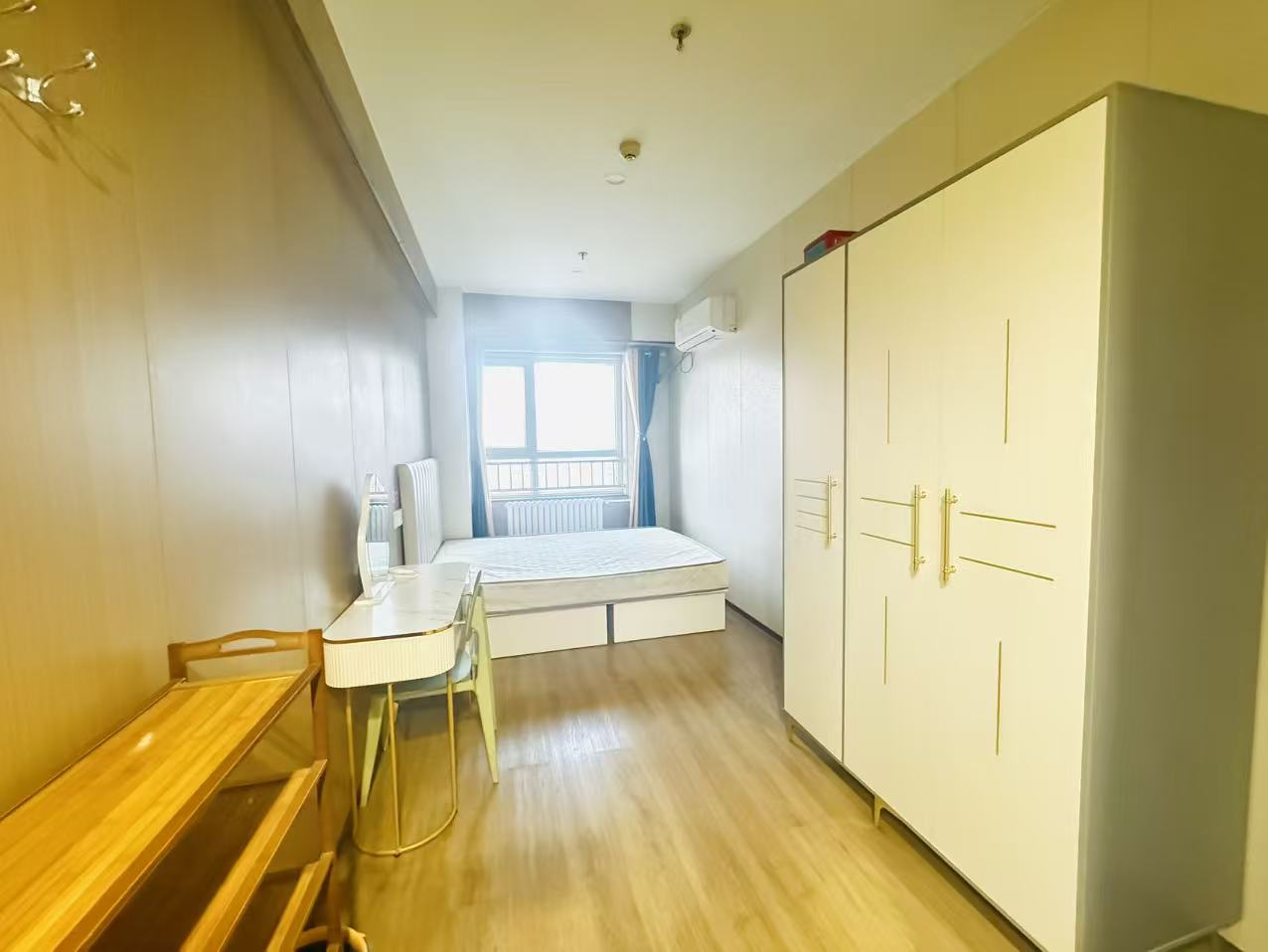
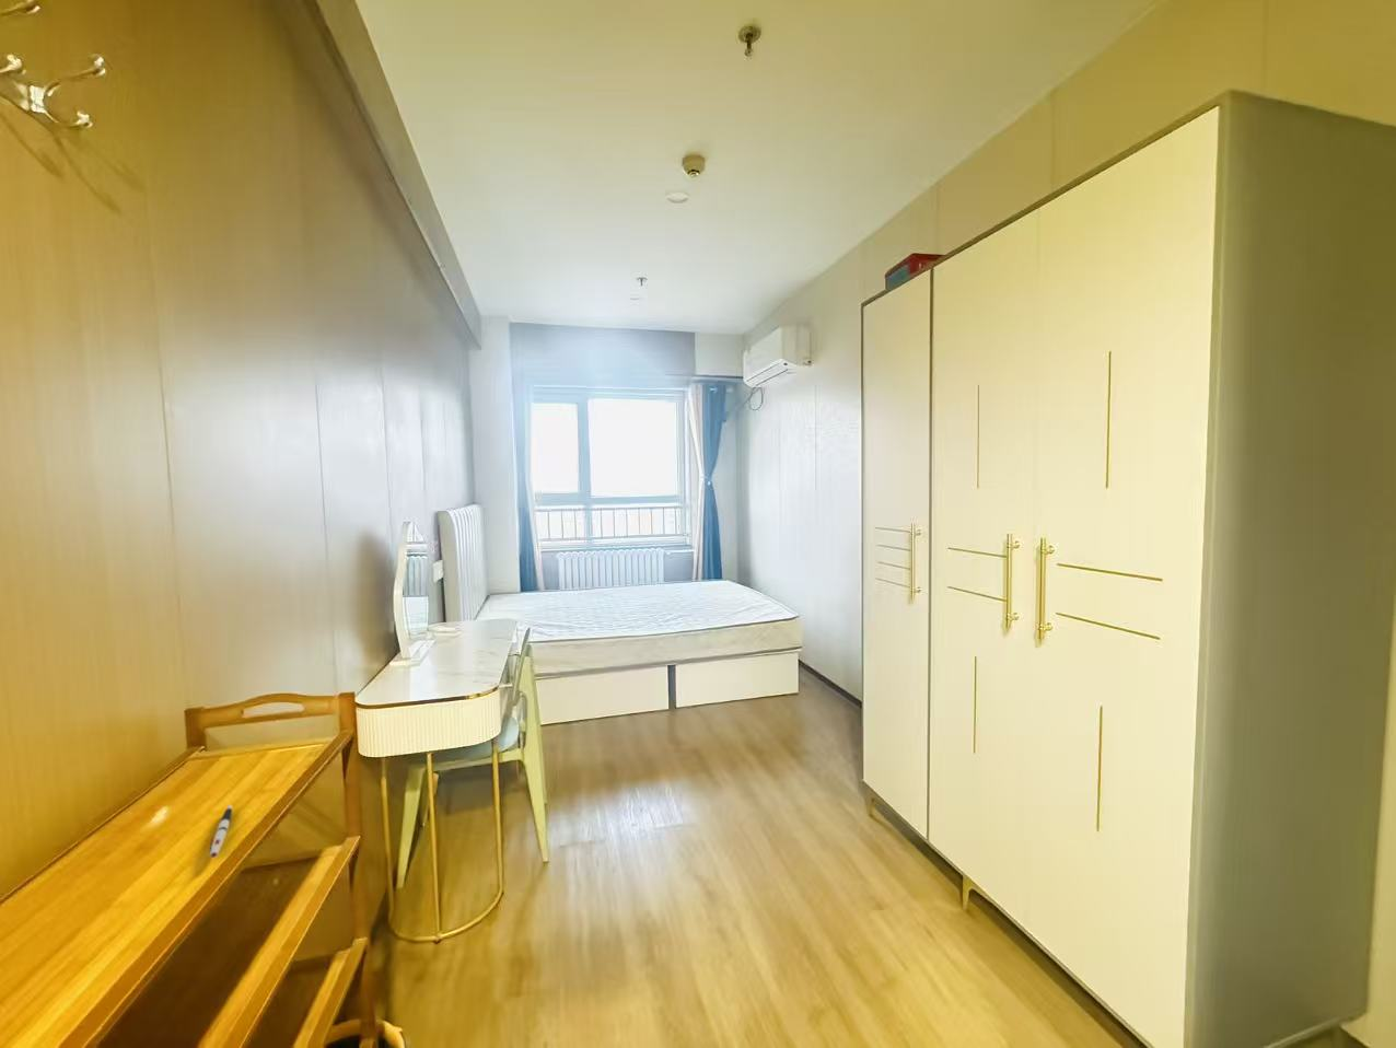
+ pen [208,804,233,859]
